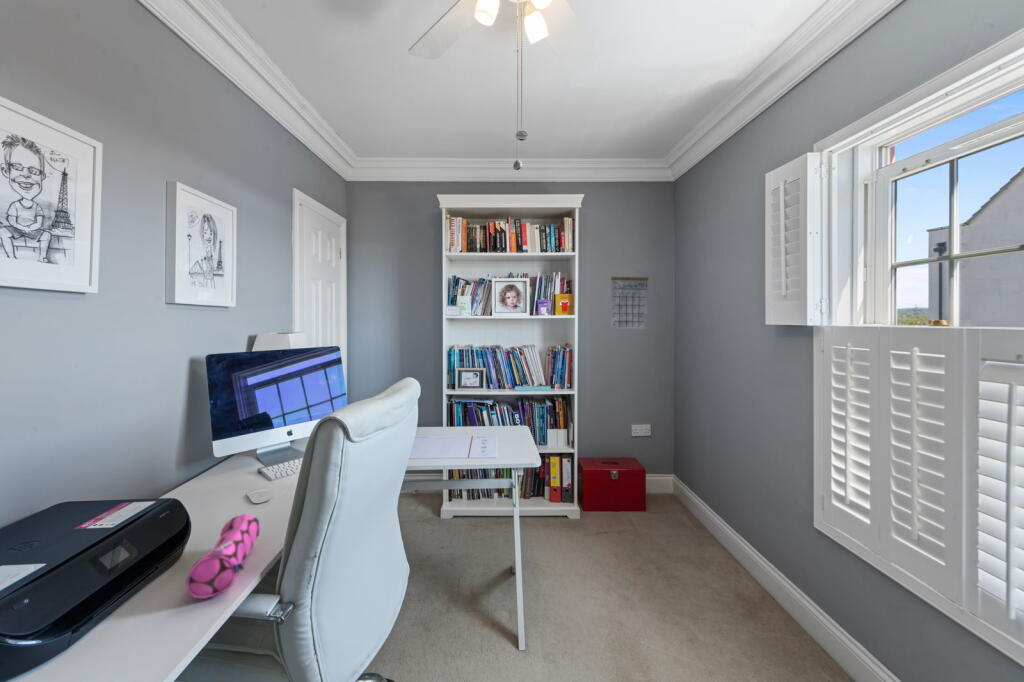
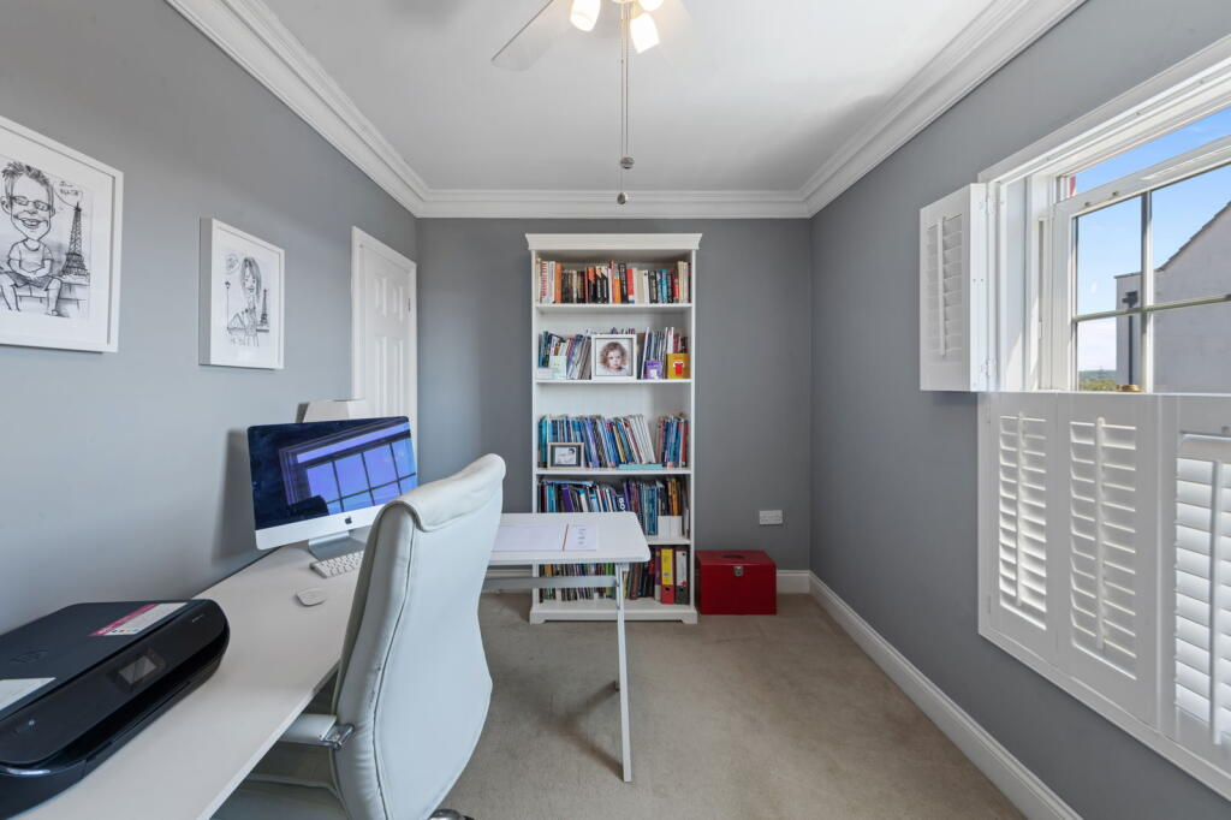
- pencil case [185,513,261,600]
- calendar [610,265,649,330]
